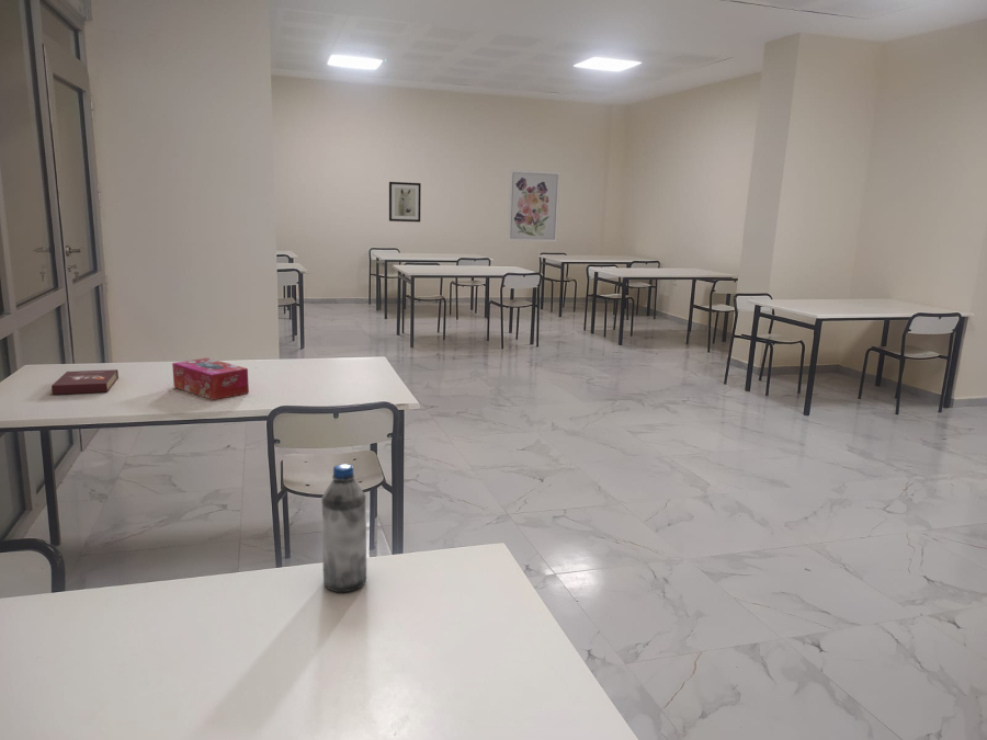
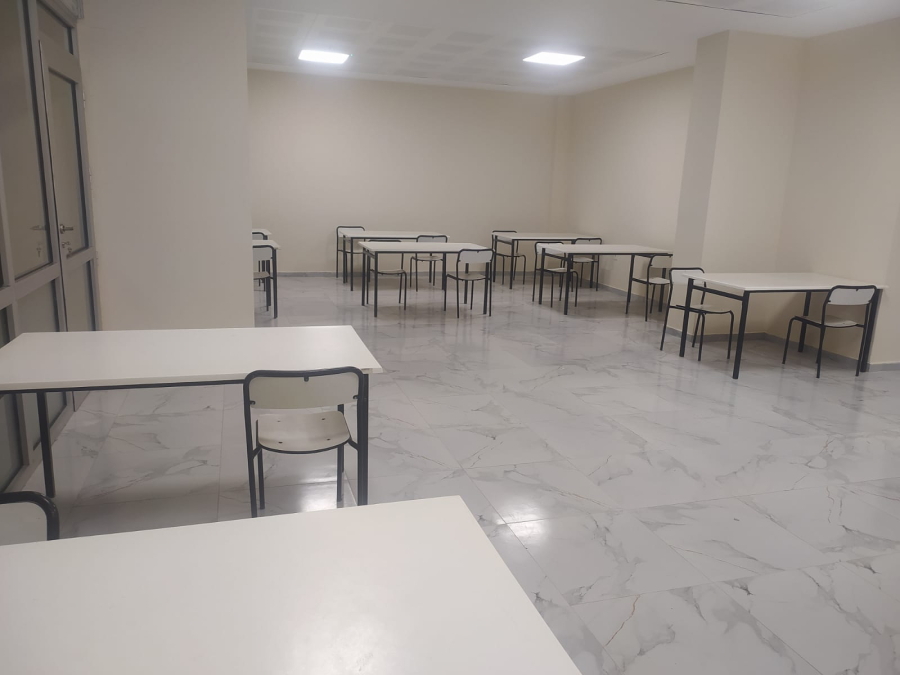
- wall art [507,169,561,243]
- wall art [388,181,422,223]
- water bottle [320,463,367,593]
- book [50,368,120,396]
- tissue box [171,357,250,401]
